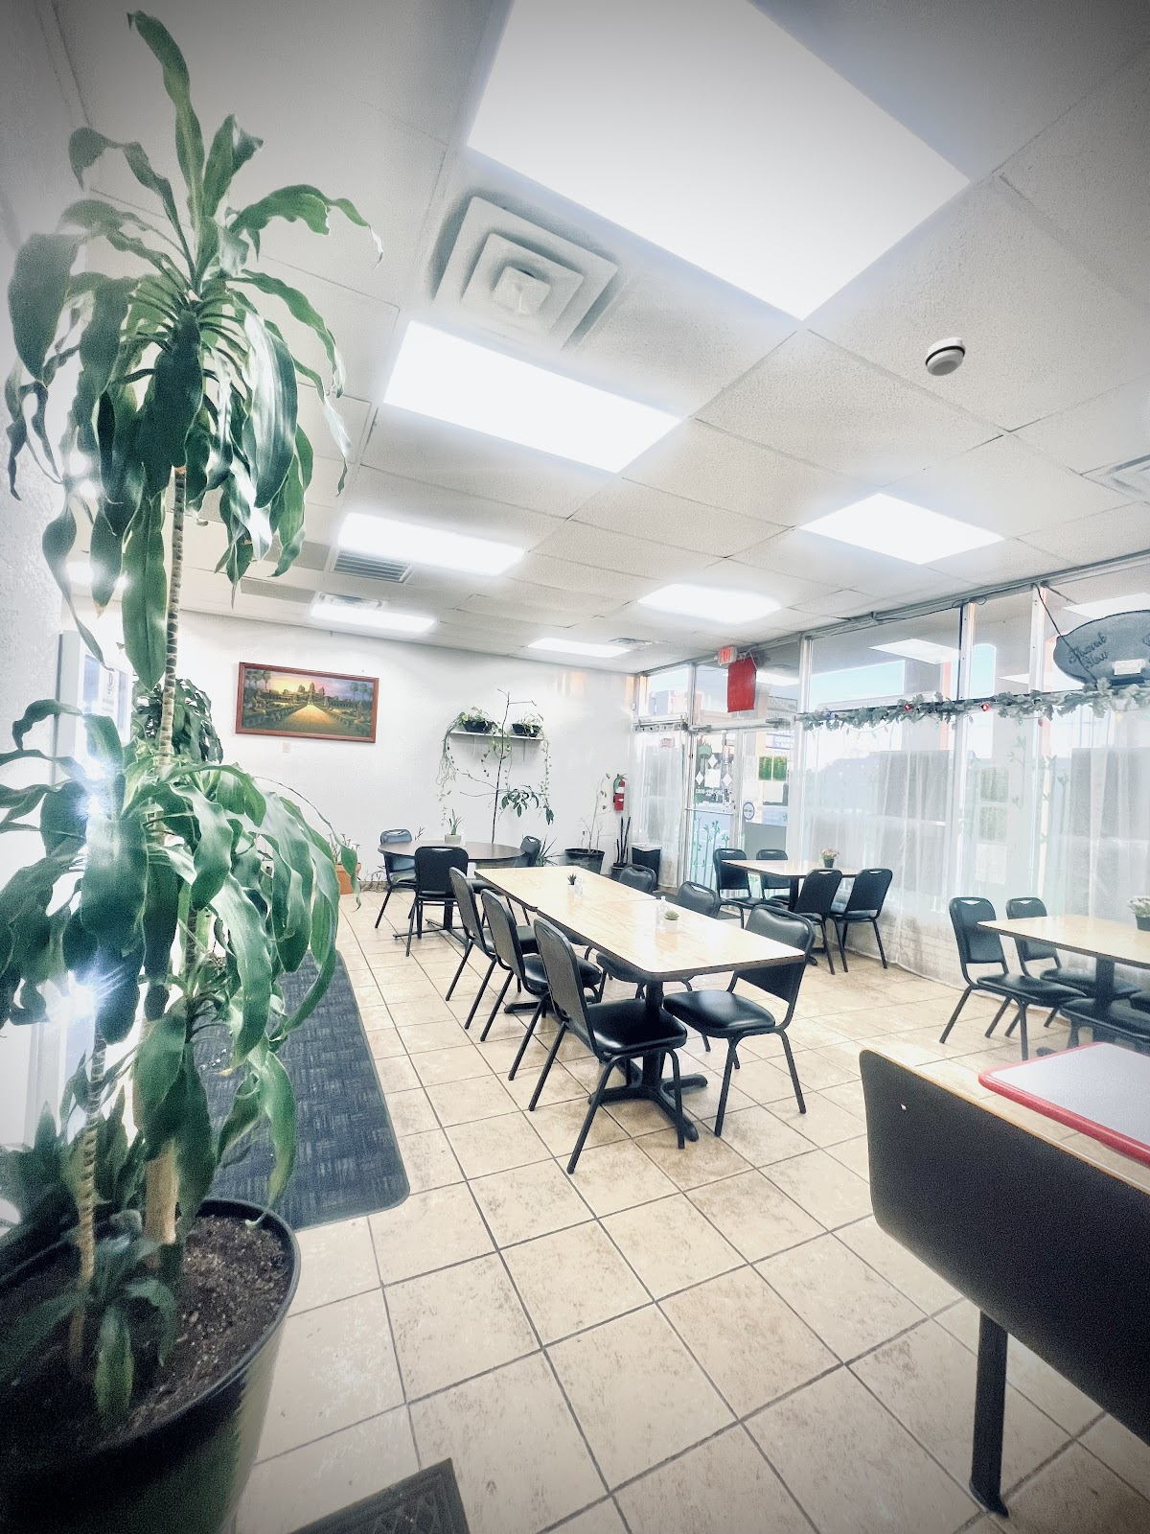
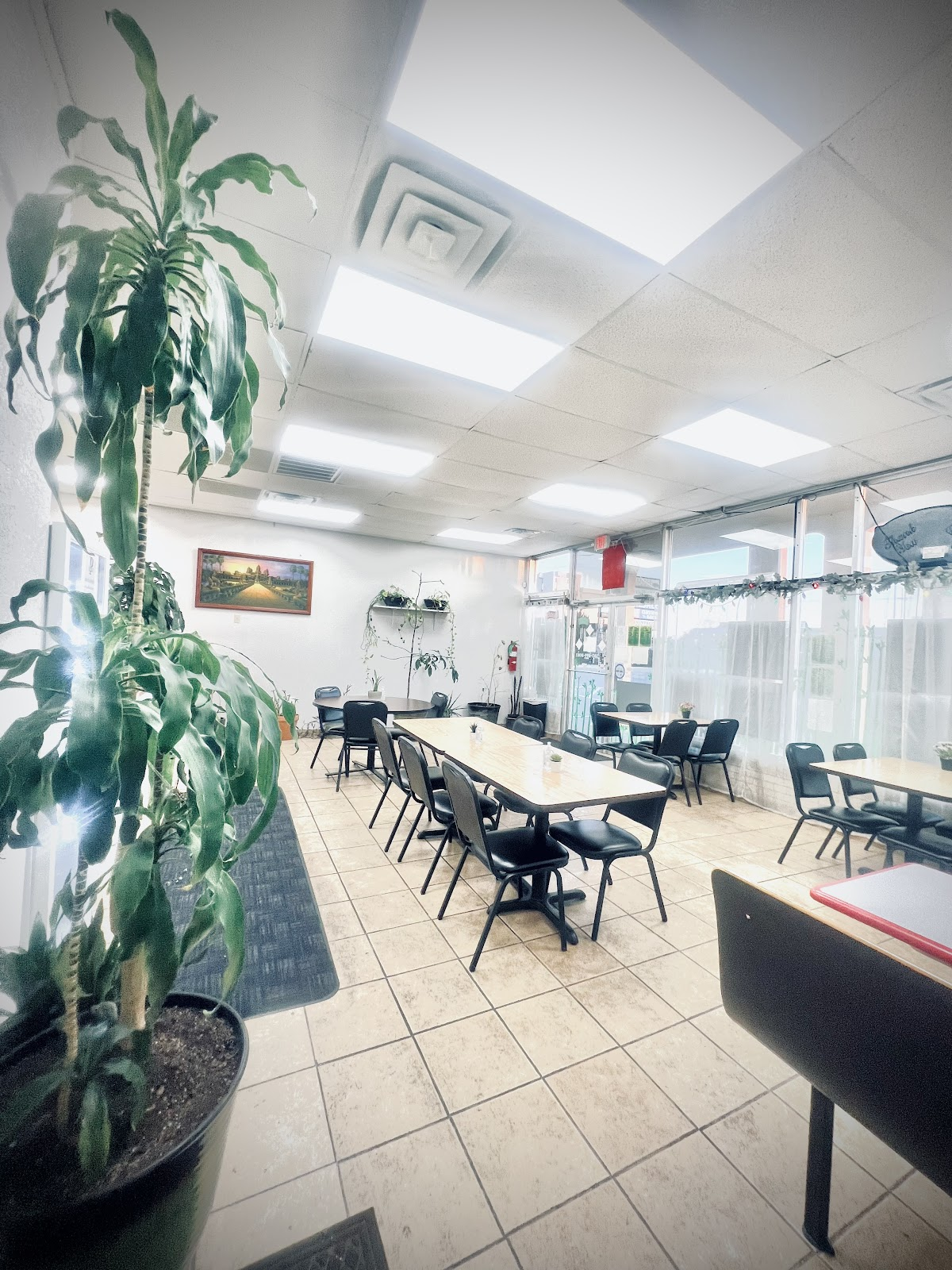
- smoke detector [924,337,966,377]
